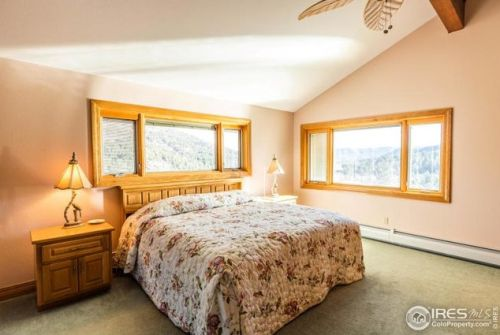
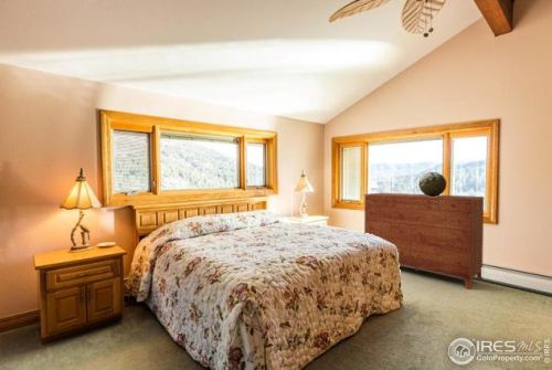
+ dresser [363,192,485,290]
+ decorative sphere [418,171,447,197]
